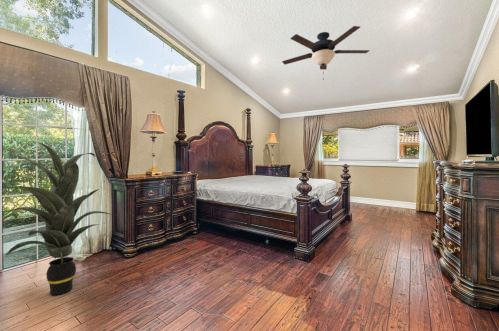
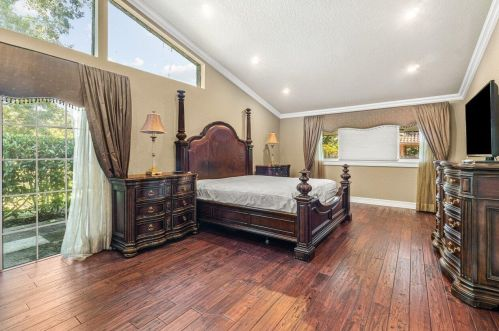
- ceiling fan [281,25,370,81]
- indoor plant [0,141,114,296]
